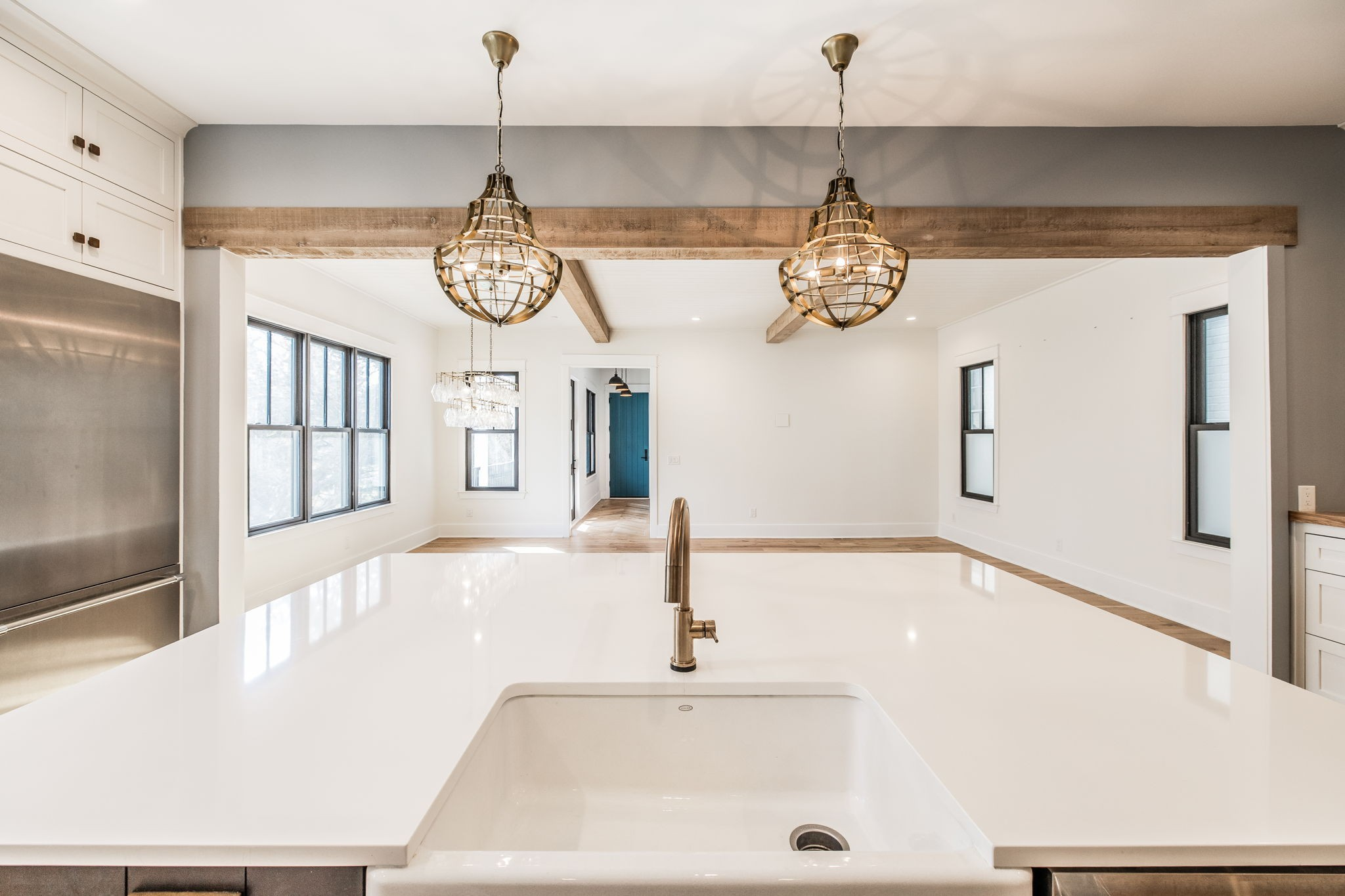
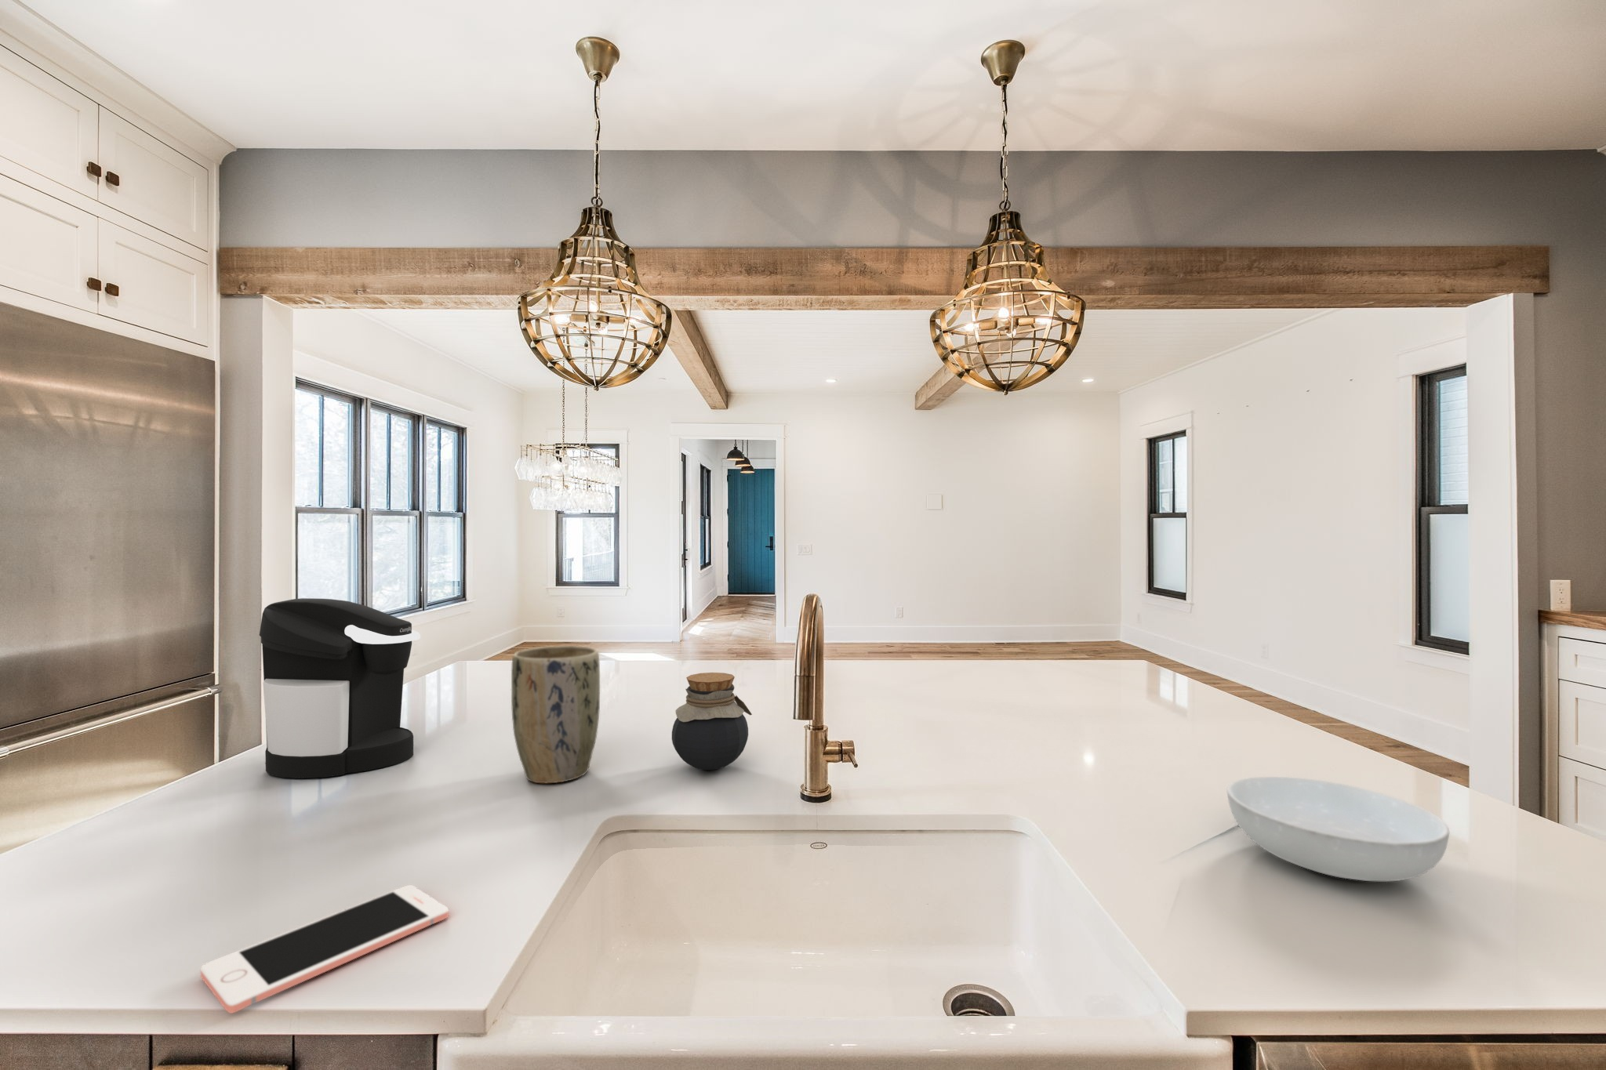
+ jar [671,672,752,770]
+ coffee maker [259,597,422,779]
+ cell phone [199,884,449,1014]
+ serving bowl [1226,776,1450,883]
+ plant pot [511,645,601,783]
